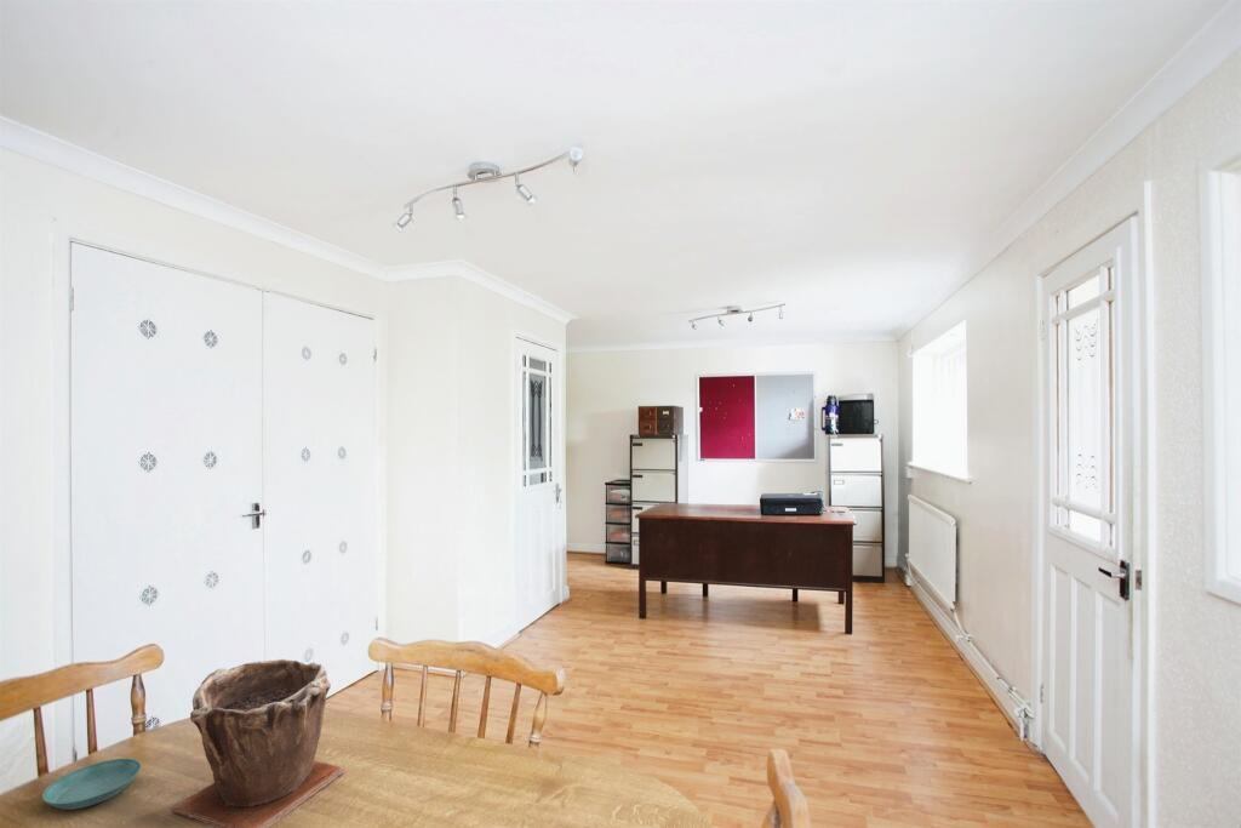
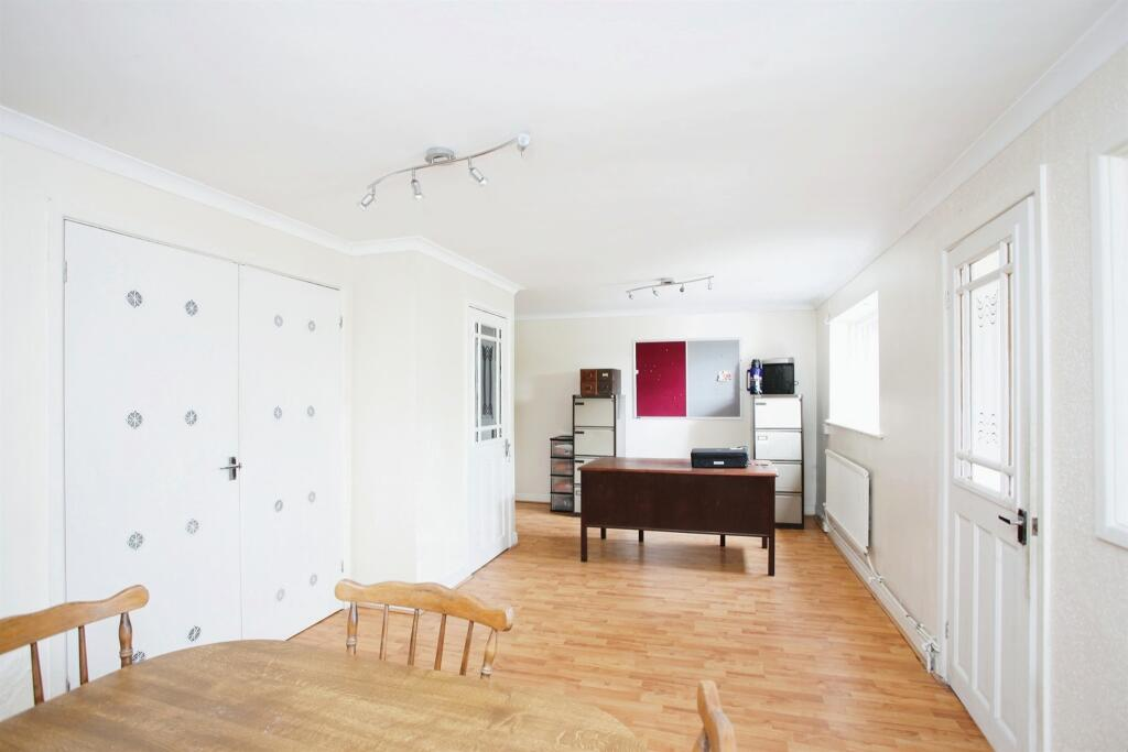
- plant pot [170,658,347,828]
- saucer [41,756,143,811]
